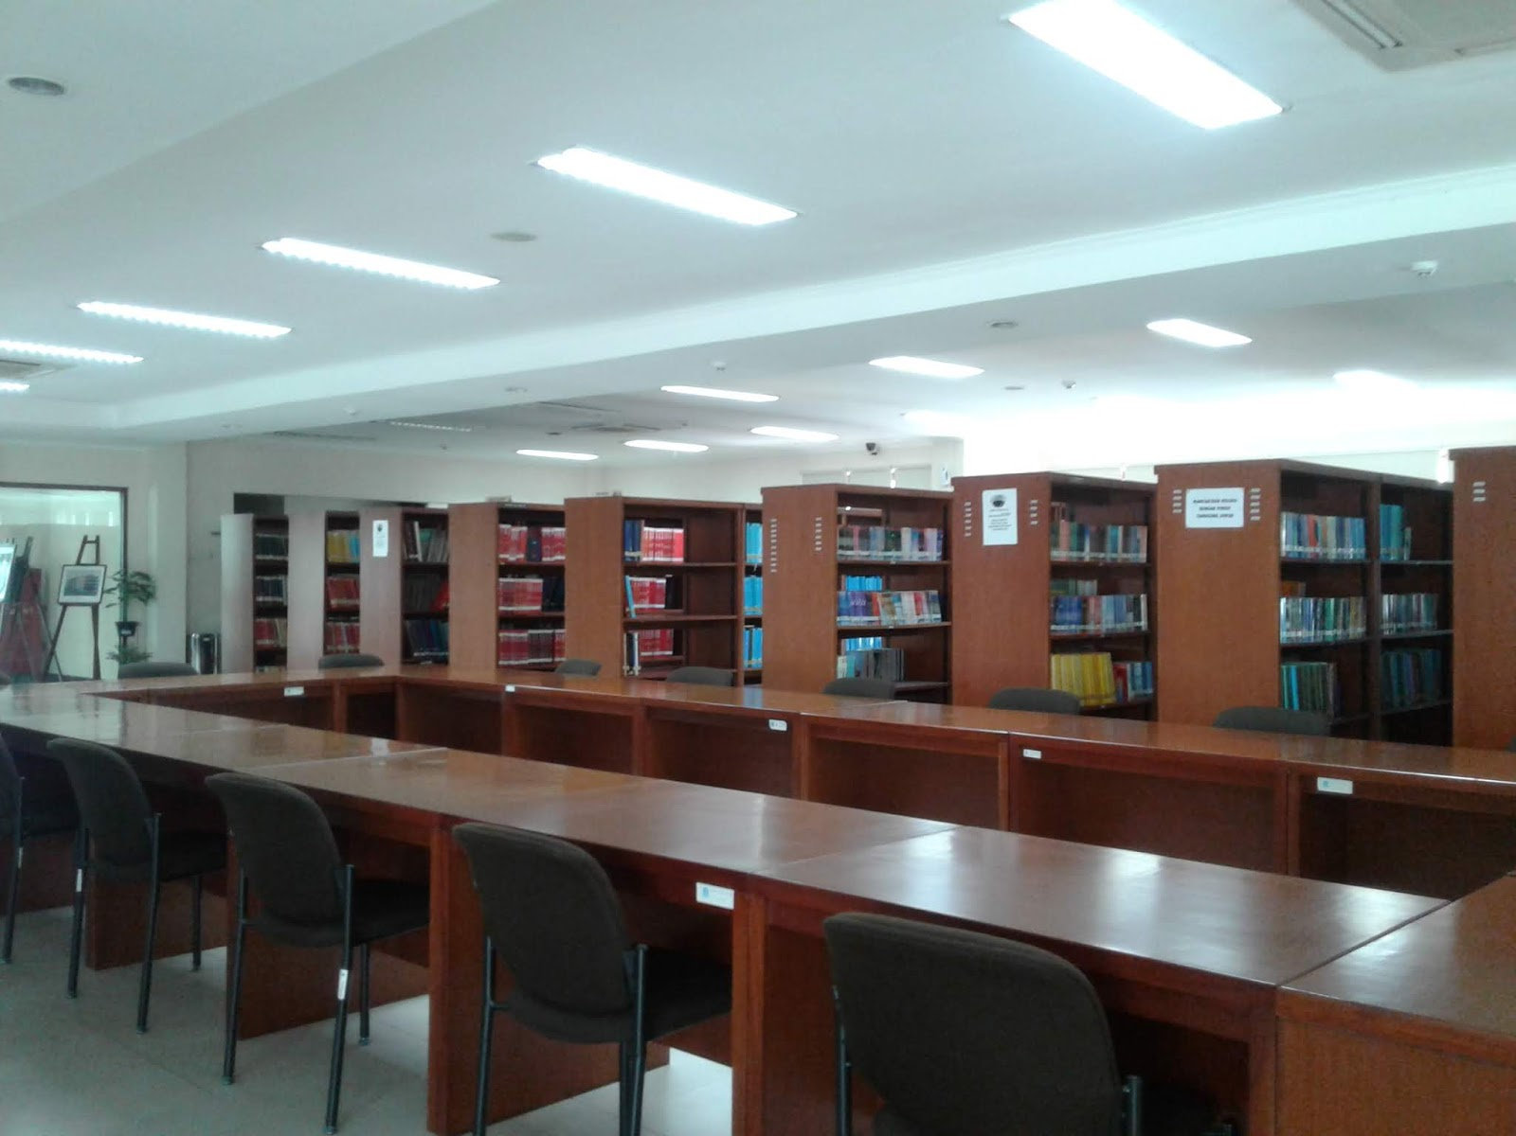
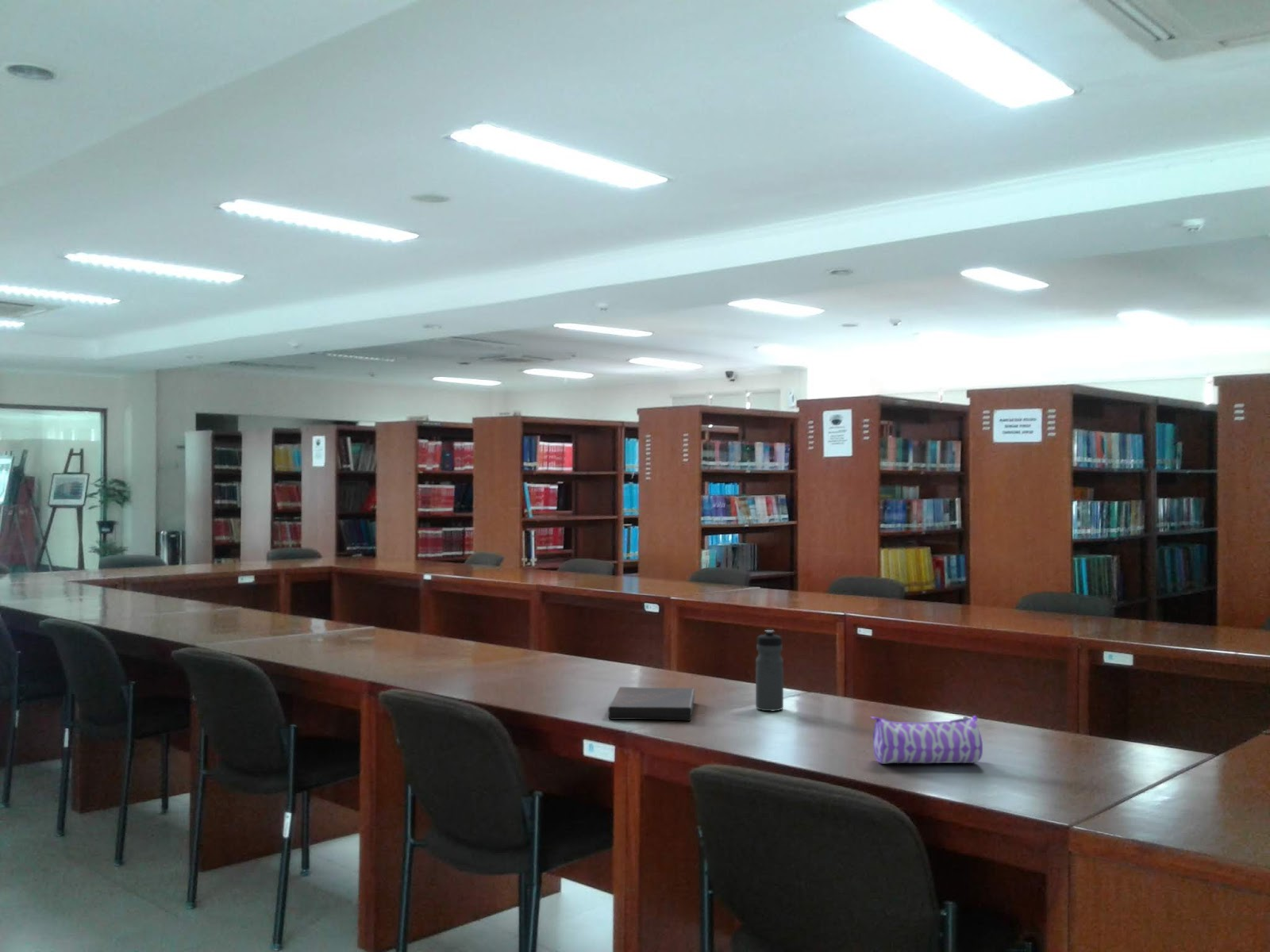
+ pencil case [870,715,983,765]
+ book [607,686,695,722]
+ water bottle [755,629,784,712]
